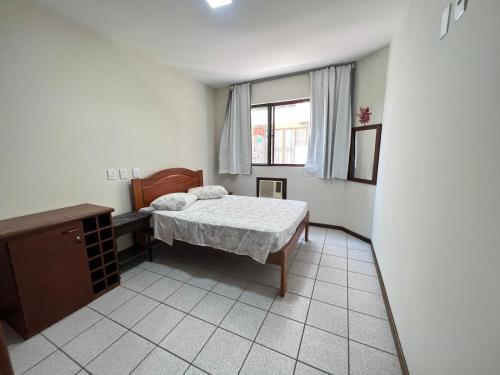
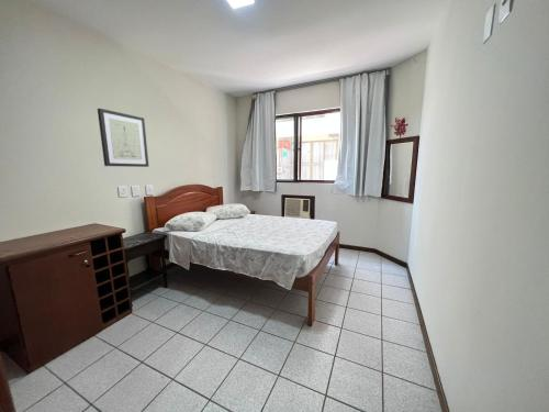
+ wall art [97,108,149,168]
